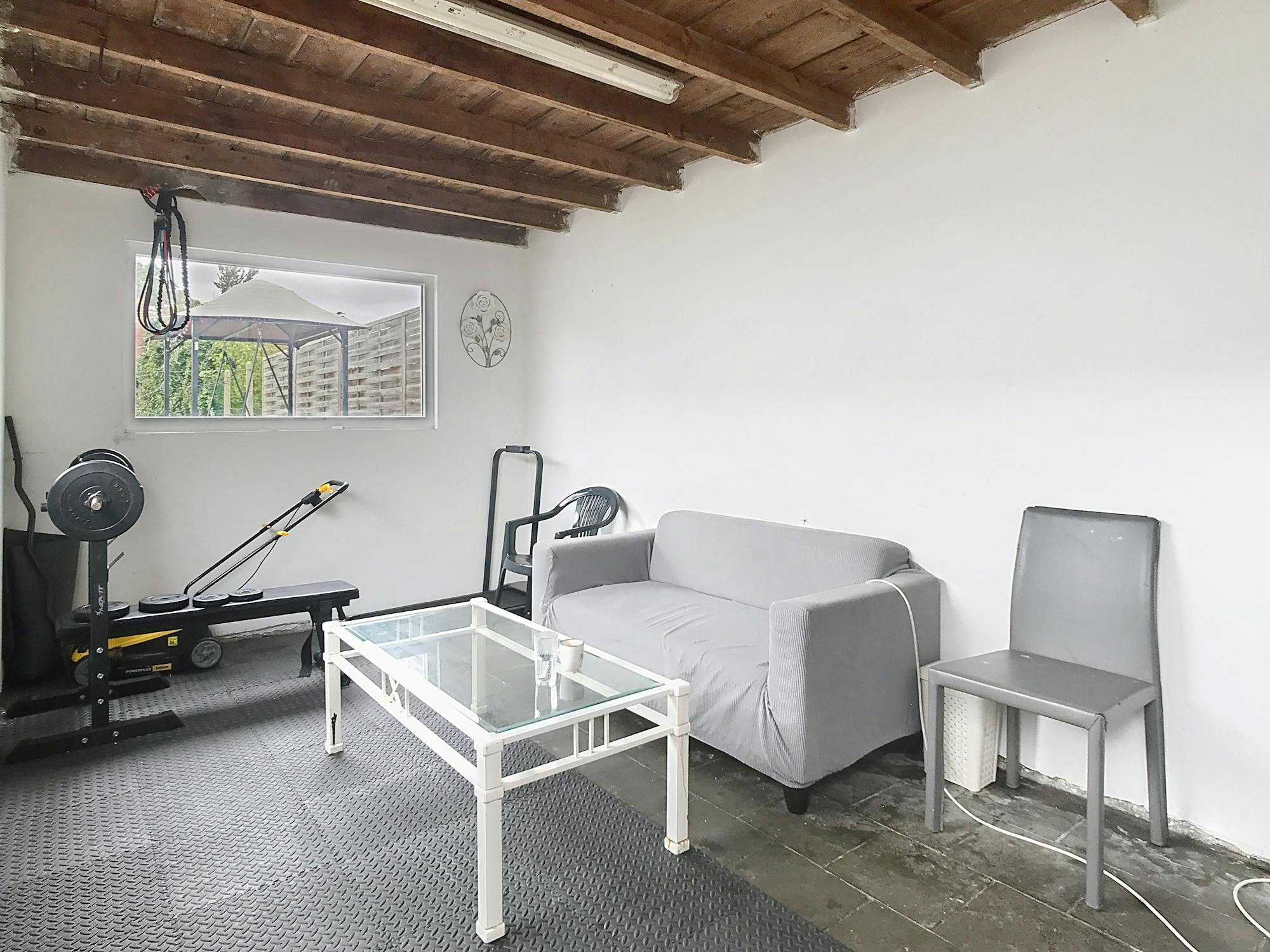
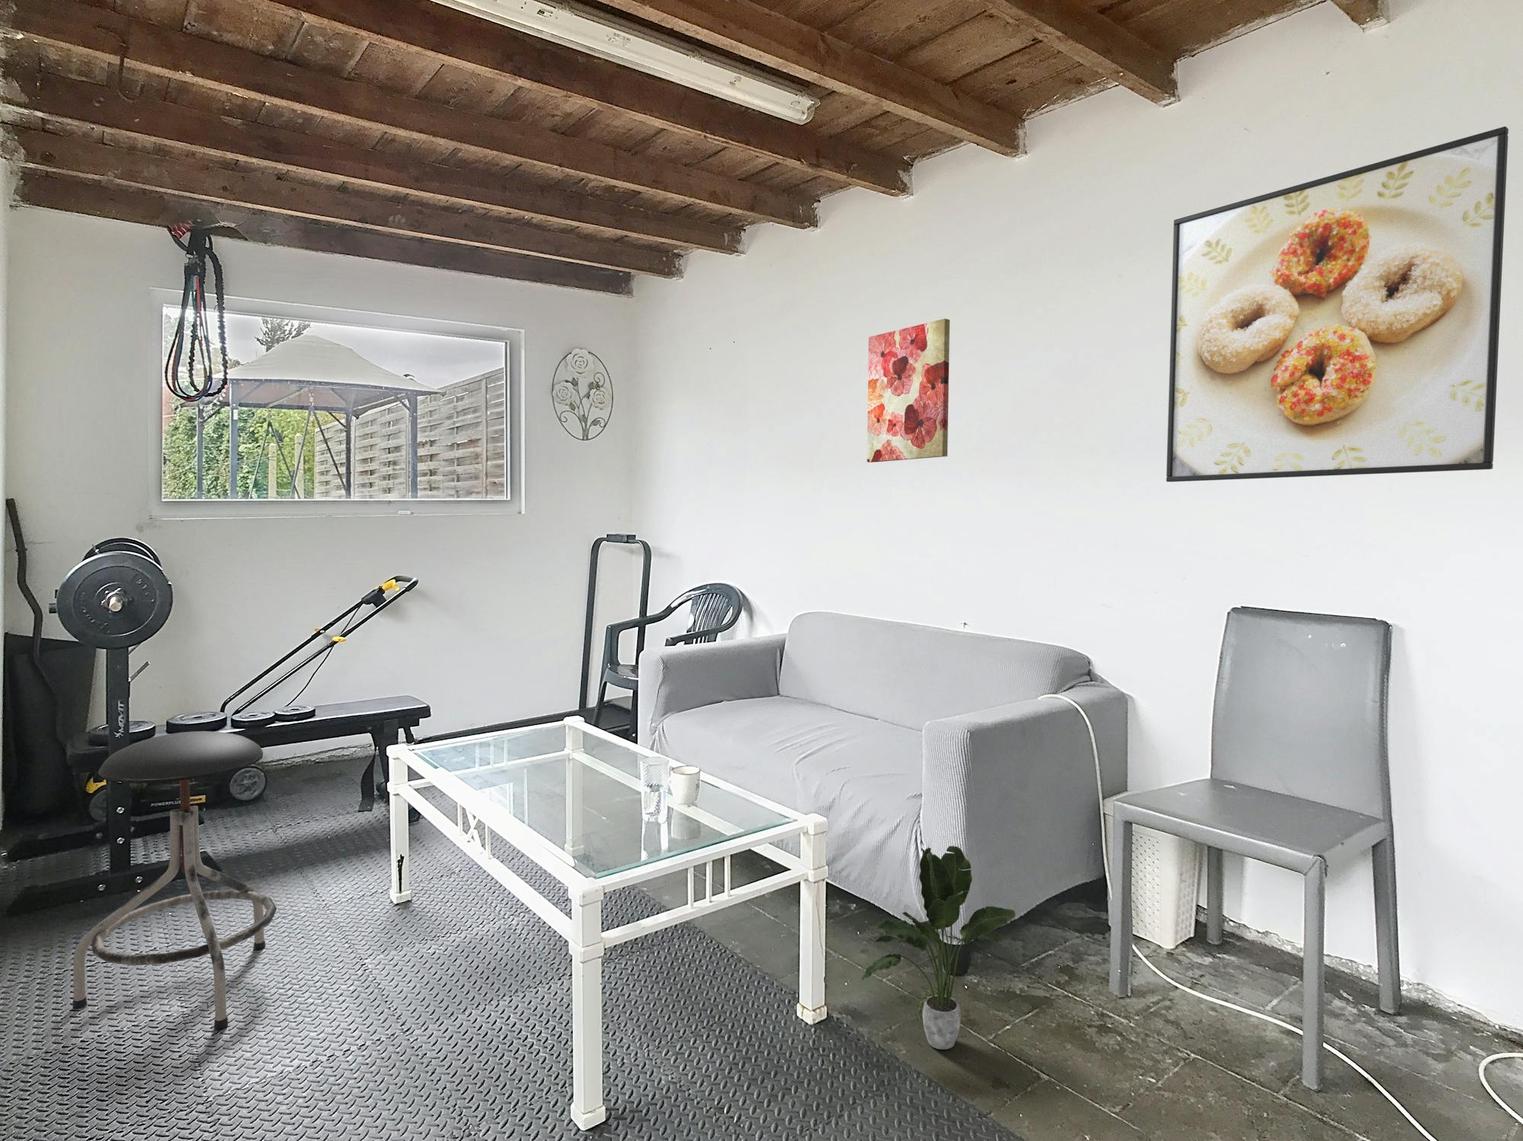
+ potted plant [861,845,1017,1050]
+ wall art [867,318,950,464]
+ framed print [1166,126,1510,483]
+ stool [72,730,277,1030]
